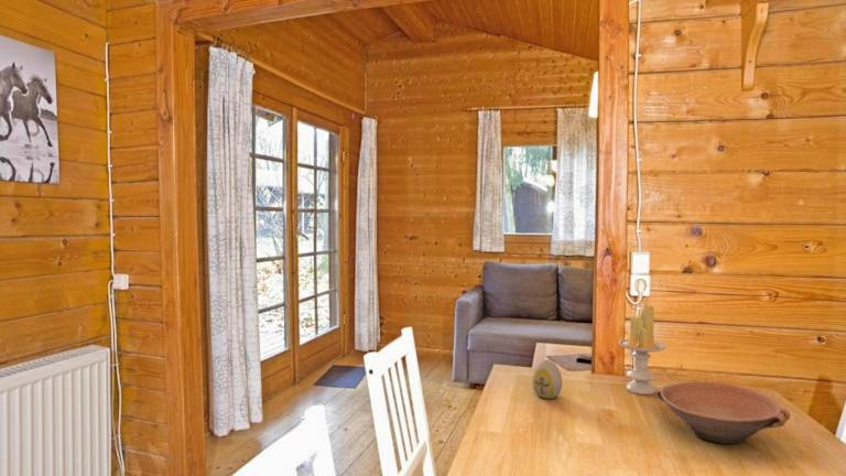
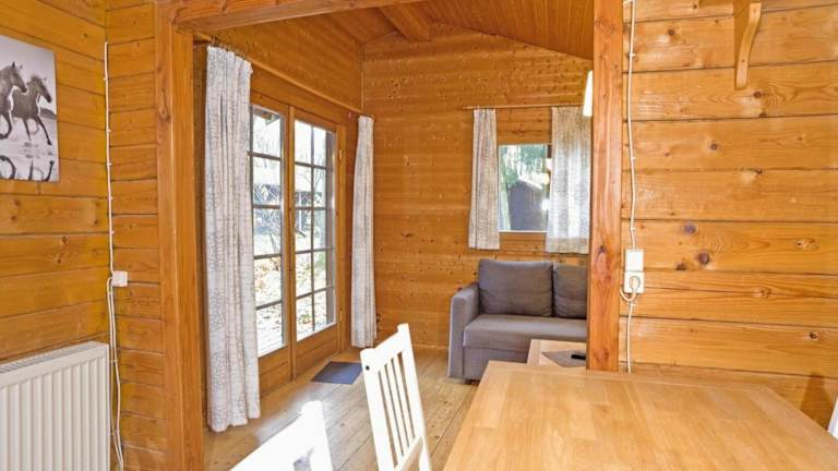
- decorative egg [531,358,563,400]
- candle [617,304,666,396]
- bowl [654,381,791,445]
